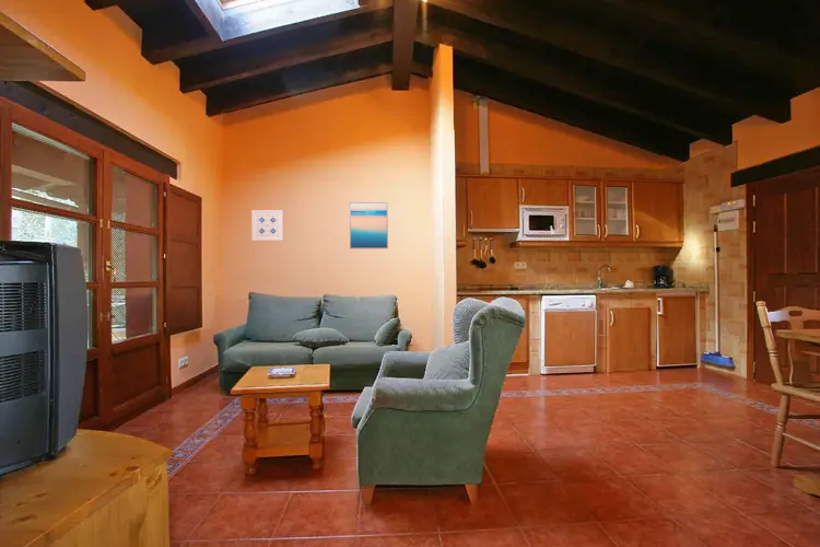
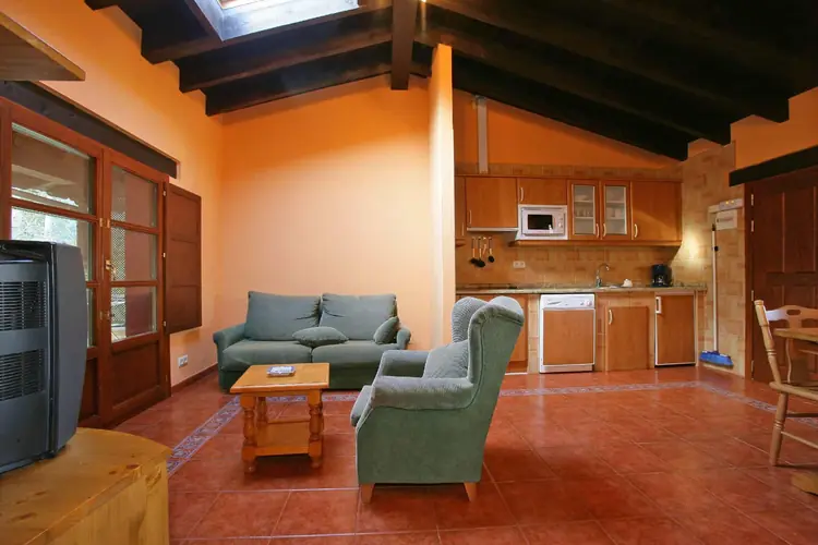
- wall art [250,209,284,242]
- wall art [349,201,389,249]
